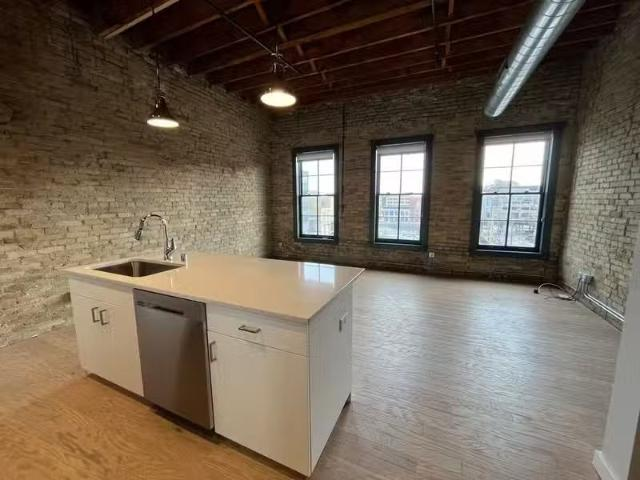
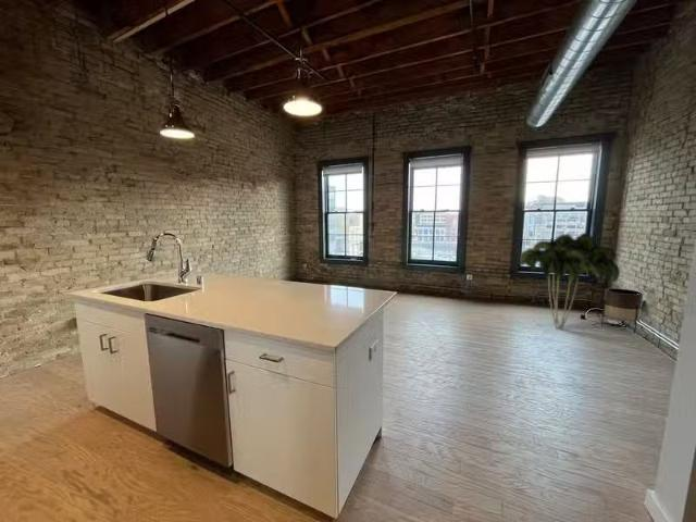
+ planter [600,287,644,334]
+ indoor plant [519,232,621,331]
